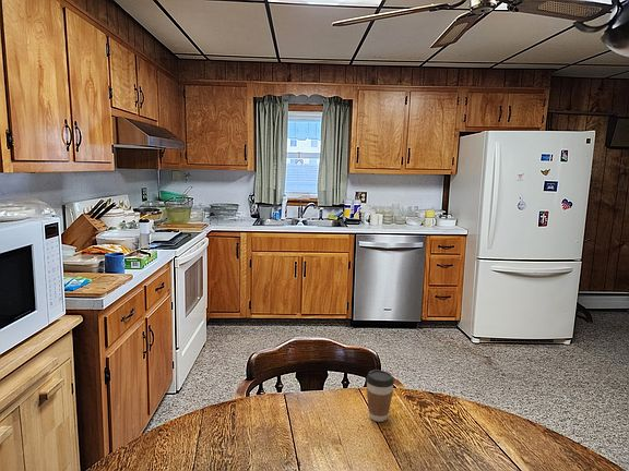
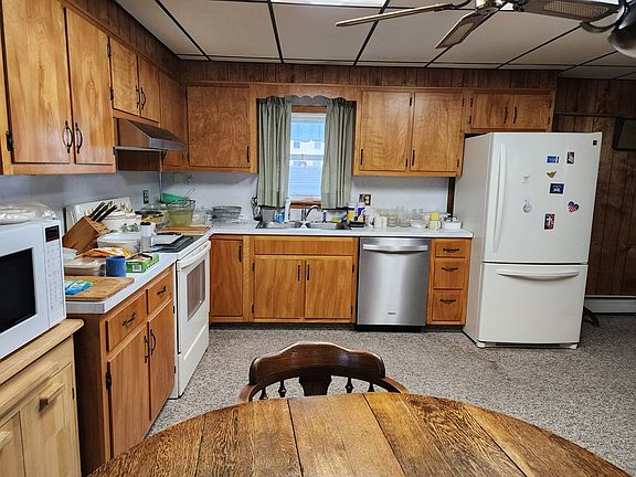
- coffee cup [366,369,395,423]
